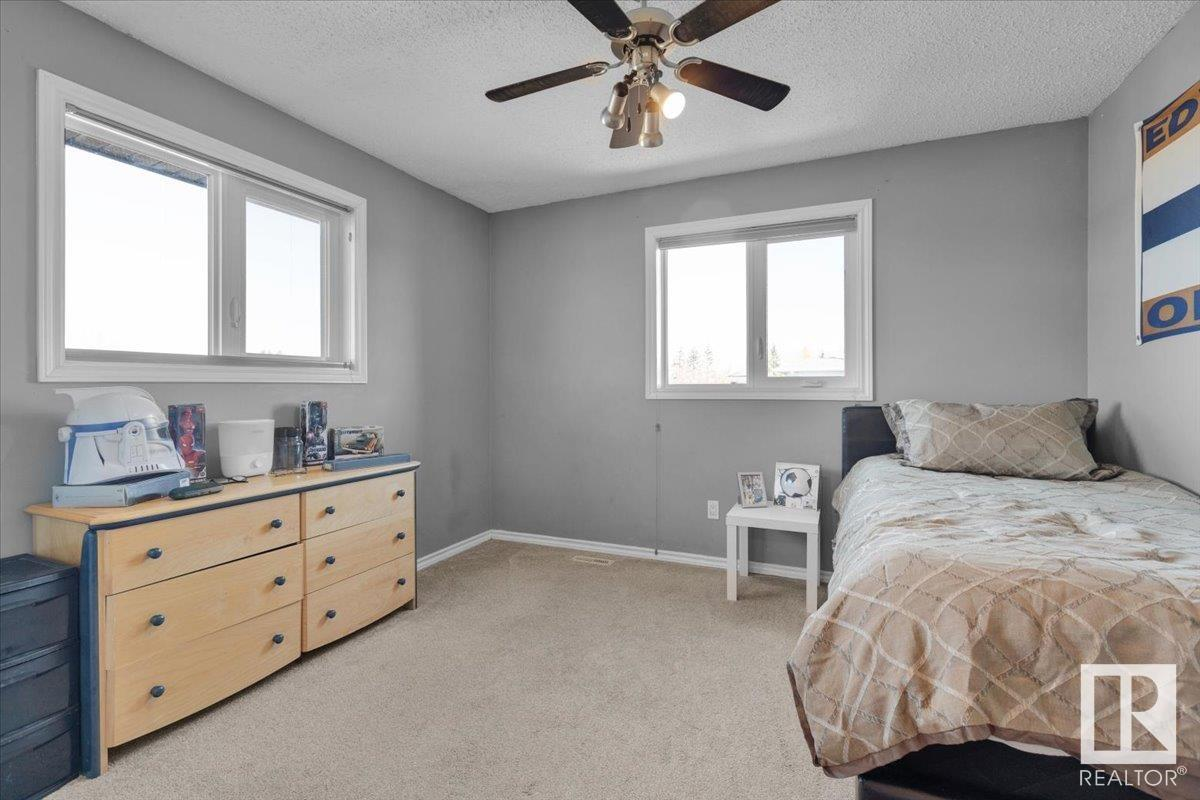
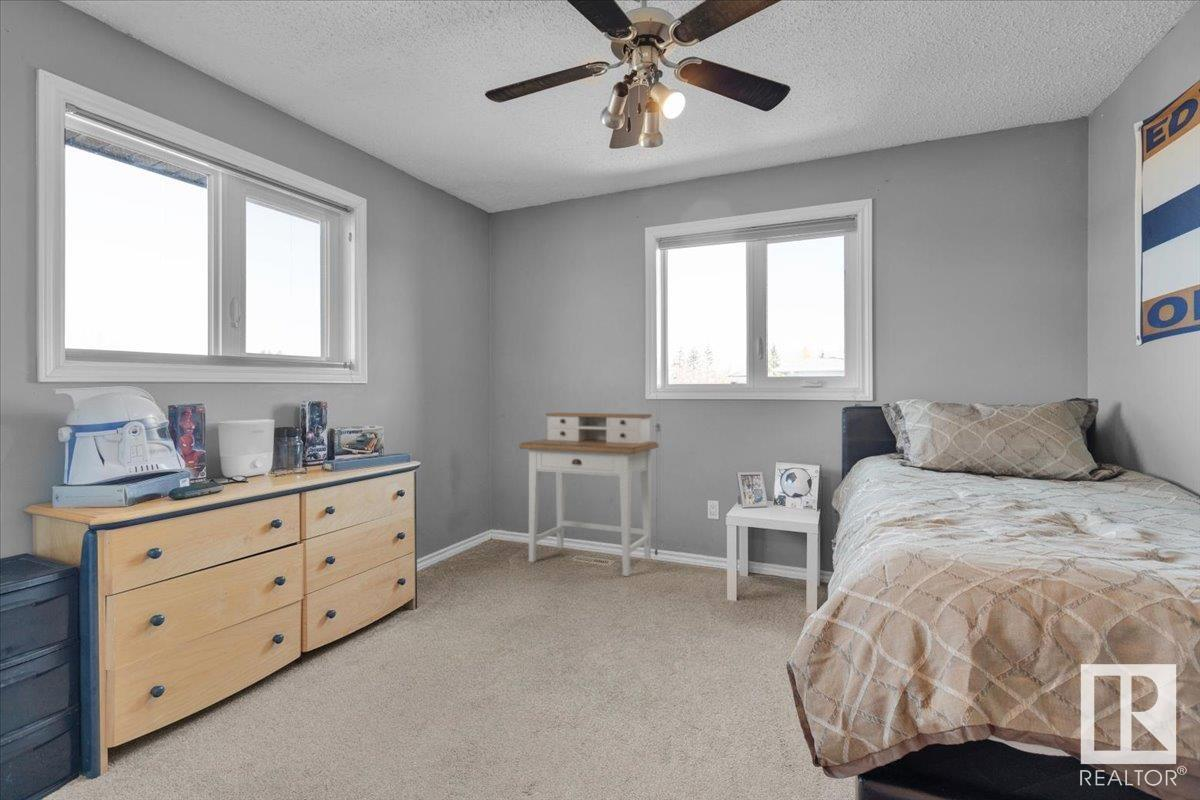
+ desk [518,412,660,577]
